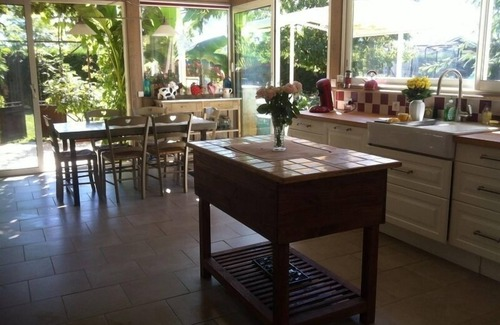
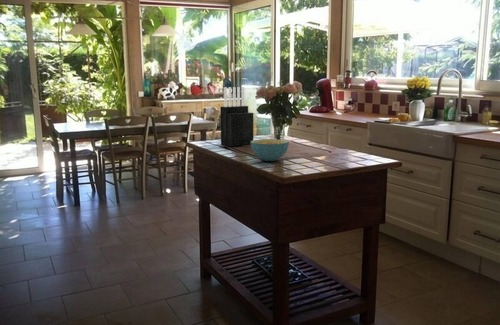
+ knife block [219,86,254,147]
+ cereal bowl [250,138,290,162]
